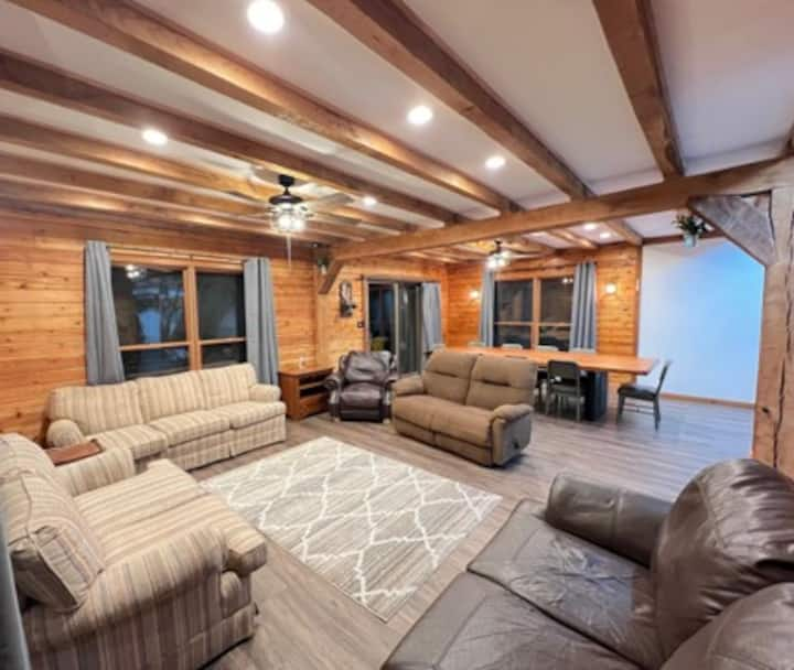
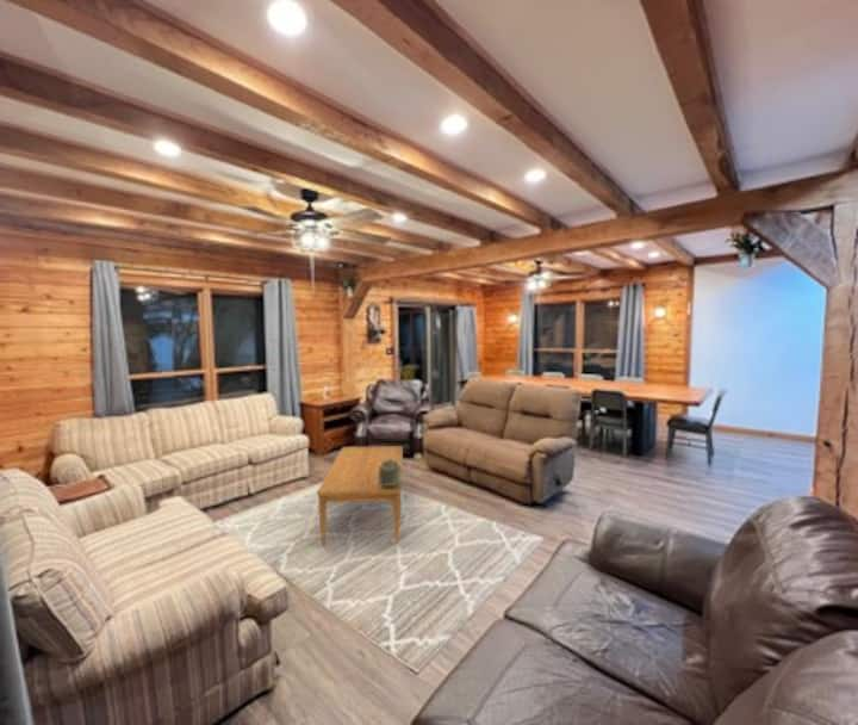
+ coffee table [316,445,404,546]
+ decorative box [378,459,403,488]
